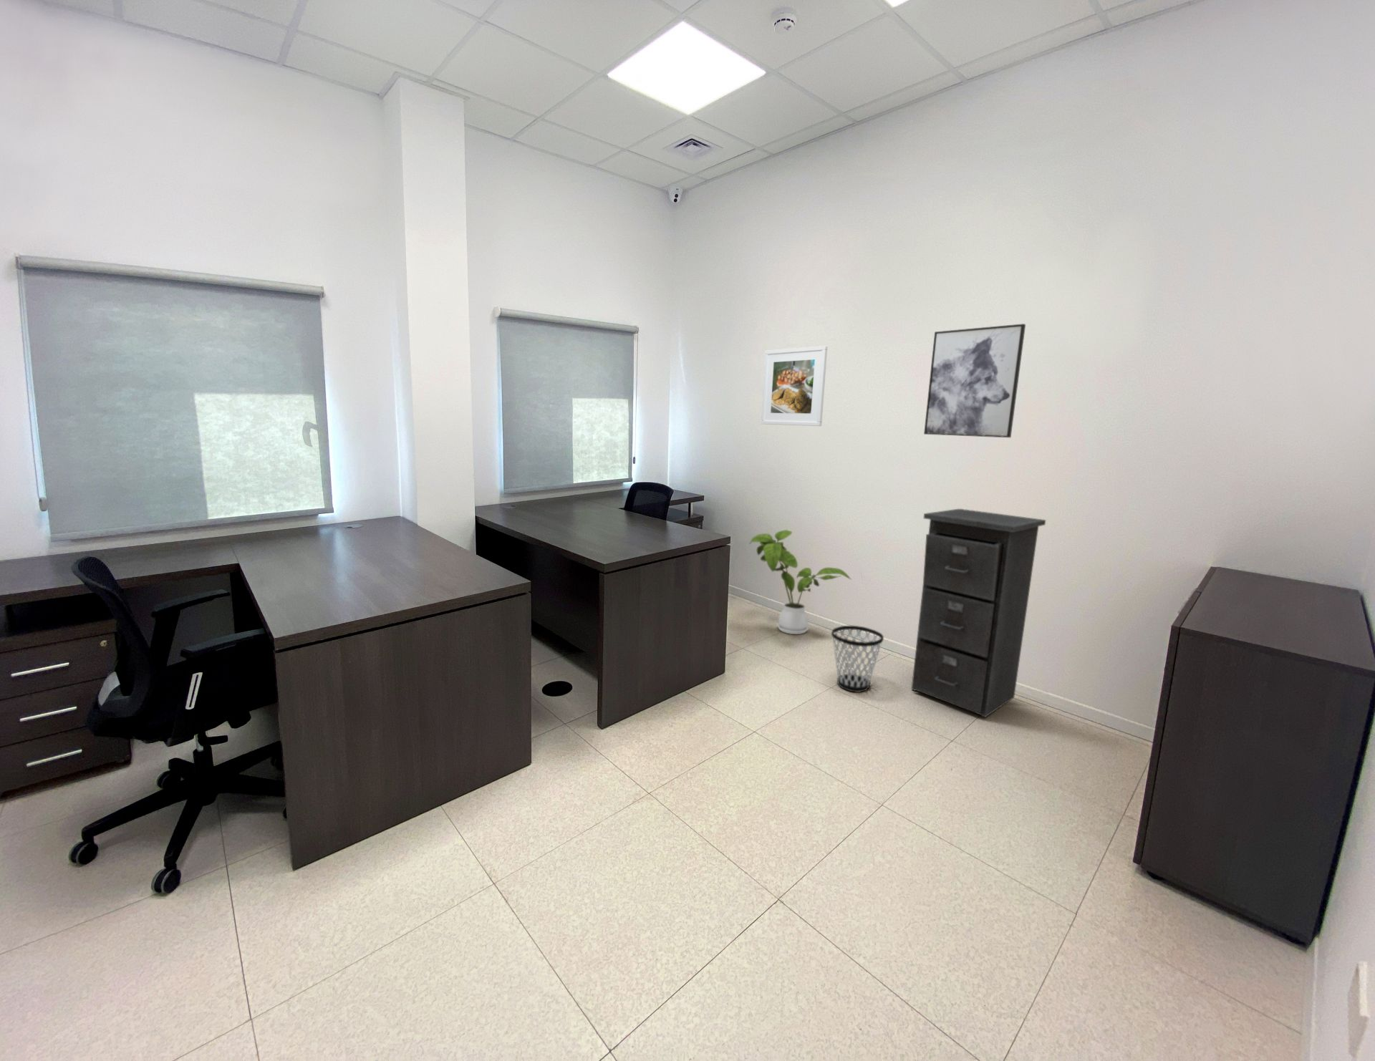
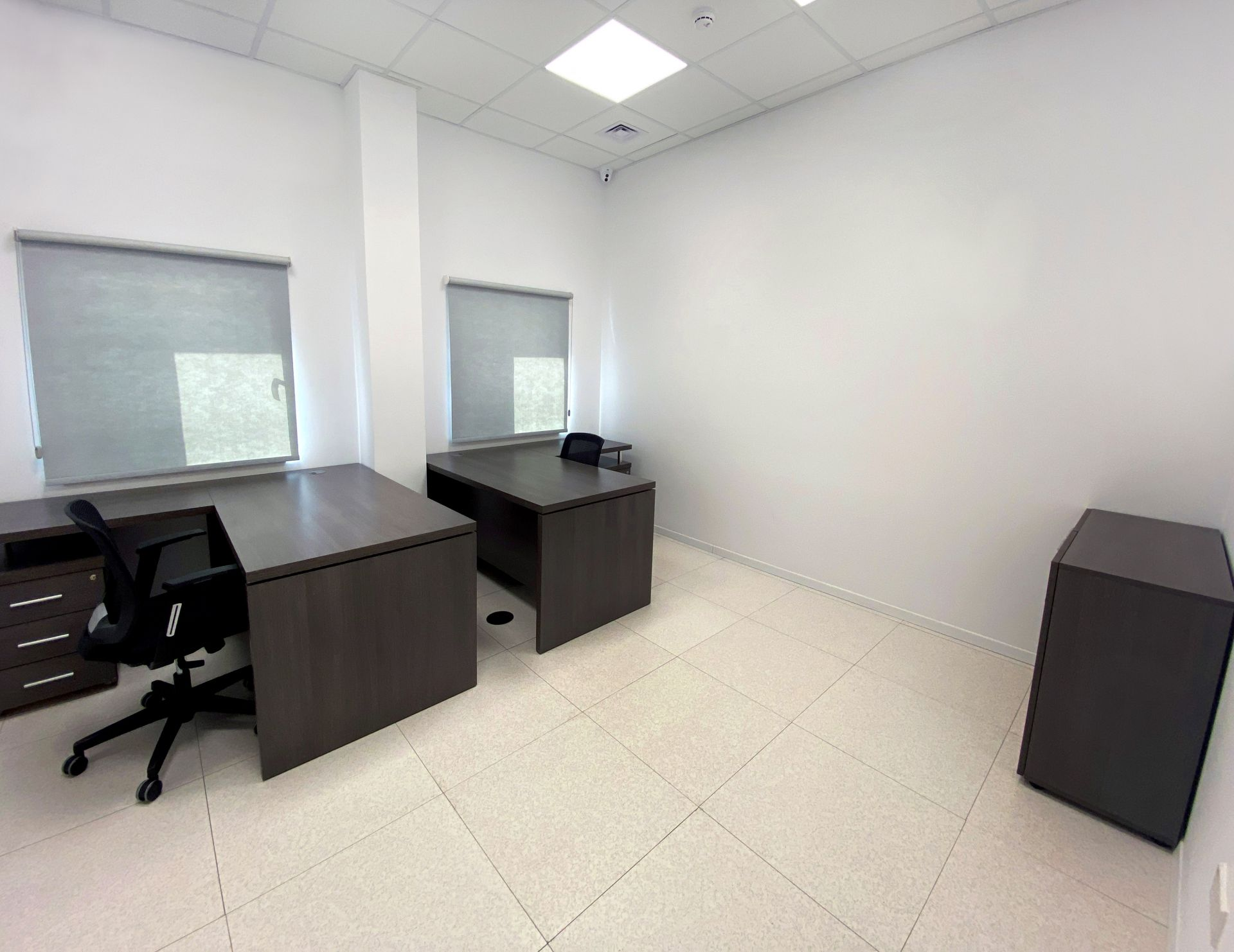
- wastebasket [831,625,885,693]
- wall art [923,323,1026,438]
- house plant [749,529,852,635]
- filing cabinet [911,508,1046,718]
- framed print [761,345,828,427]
